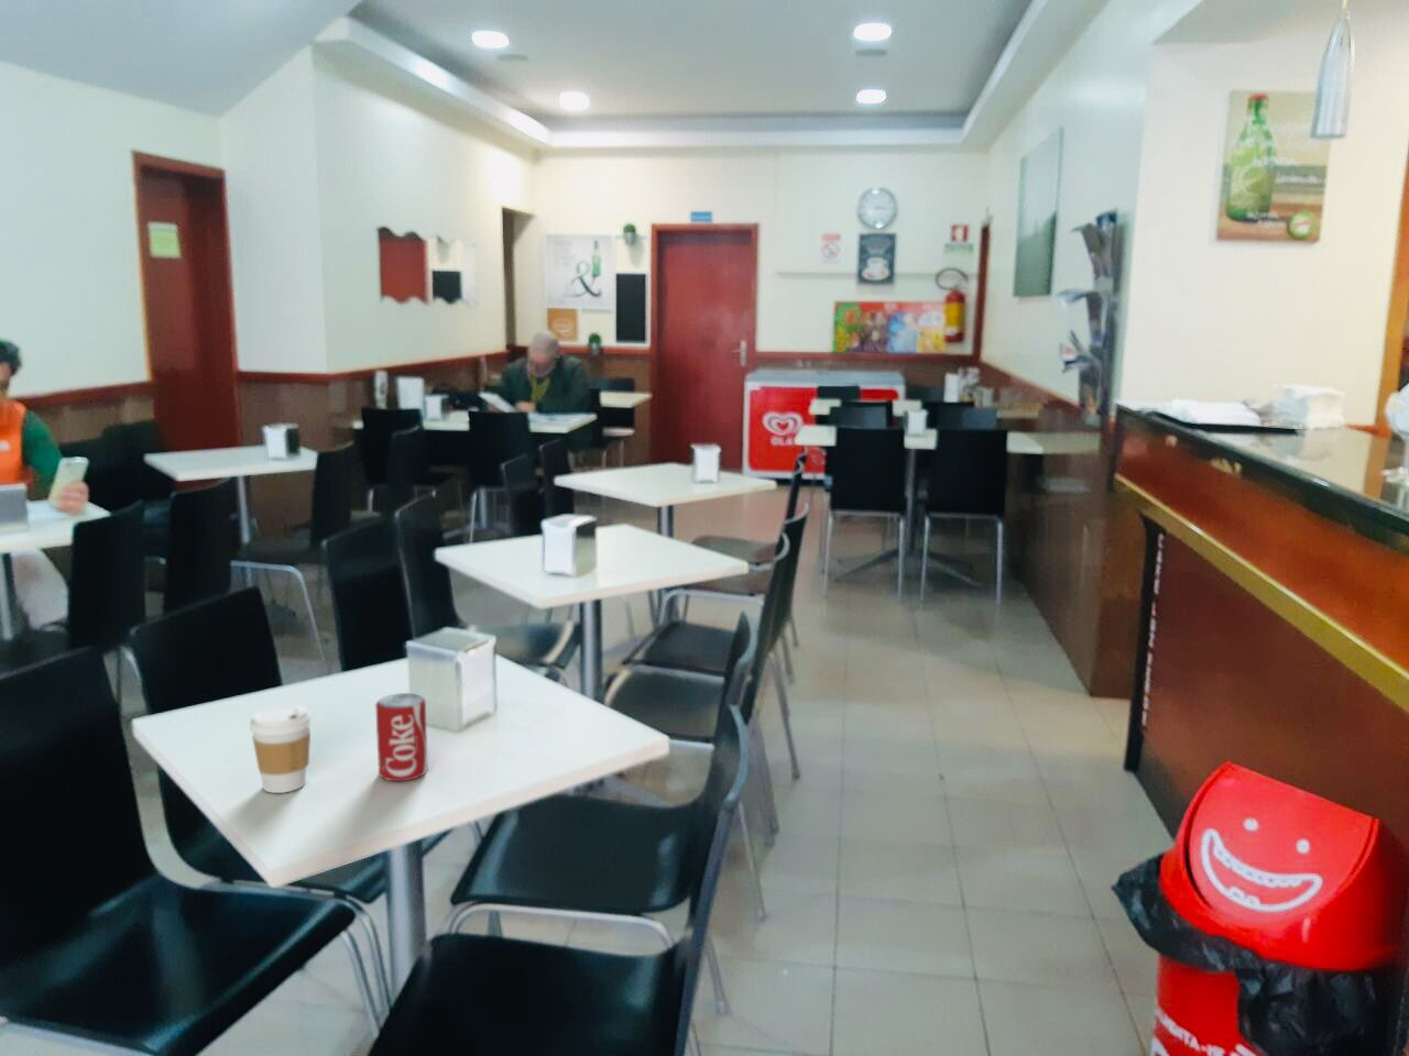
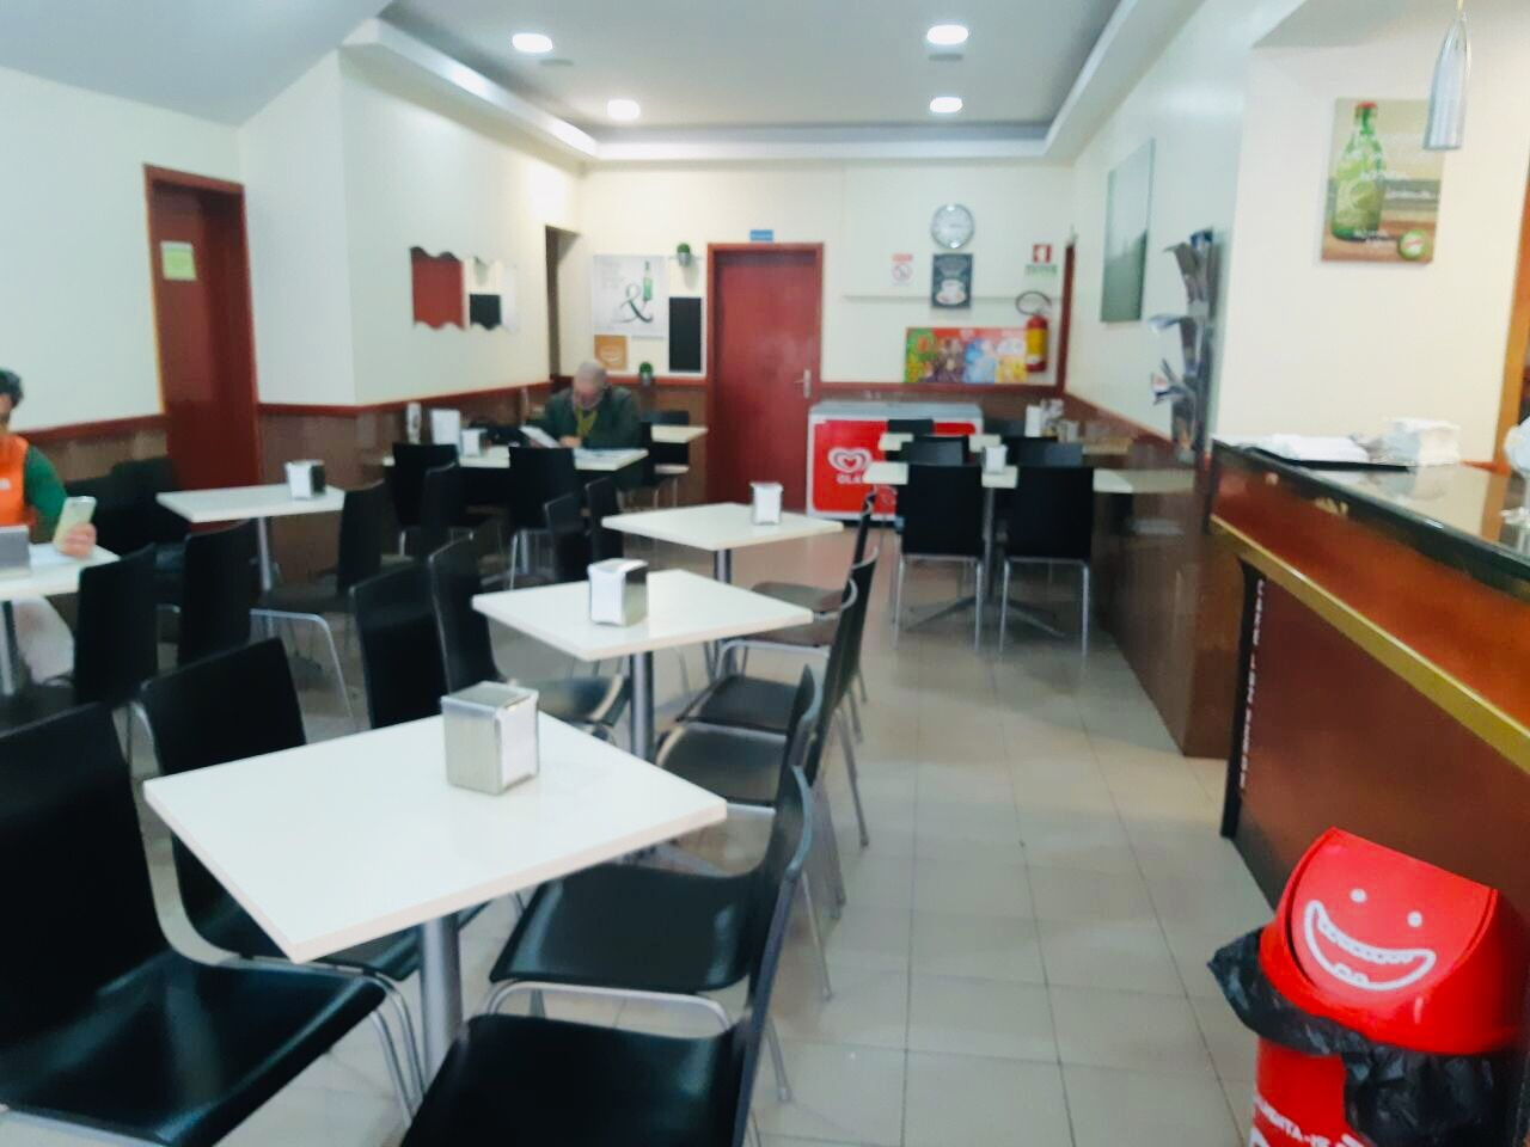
- beverage can [374,692,428,782]
- coffee cup [249,704,313,794]
